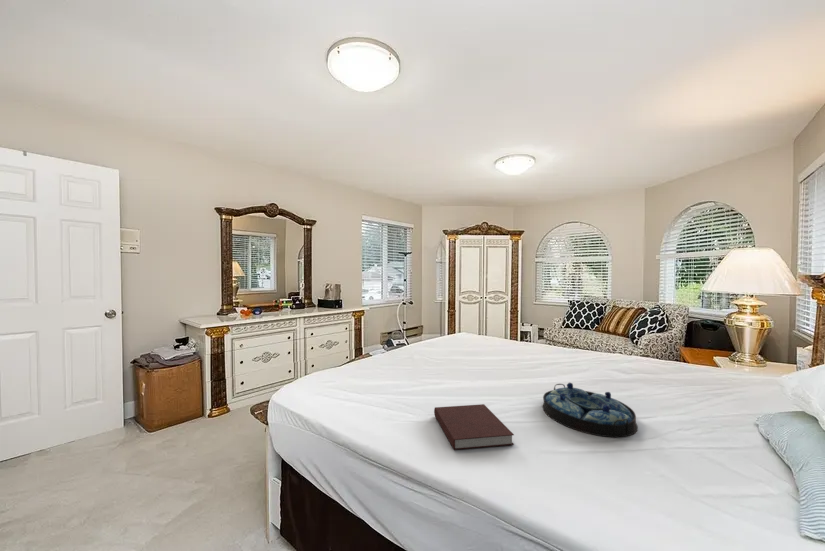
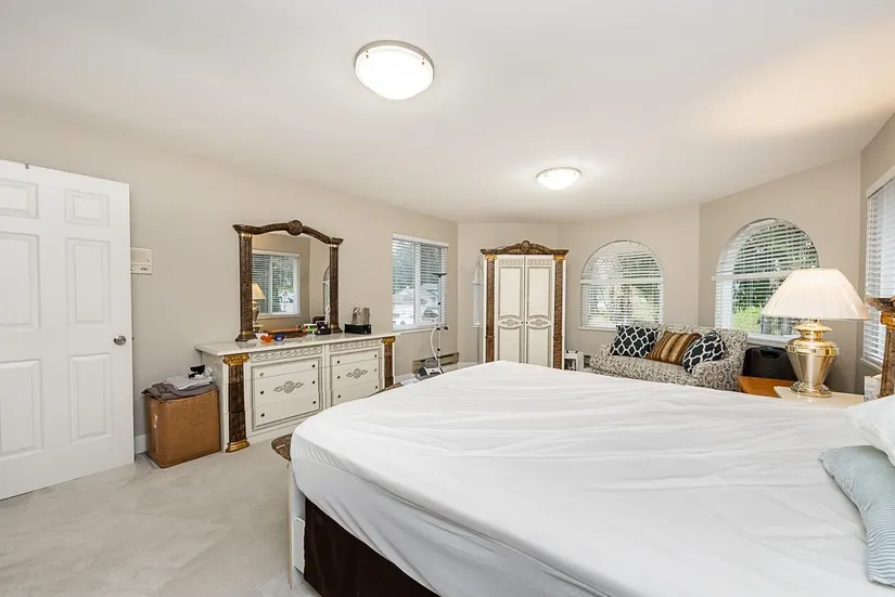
- notebook [433,403,515,451]
- serving tray [541,382,639,439]
